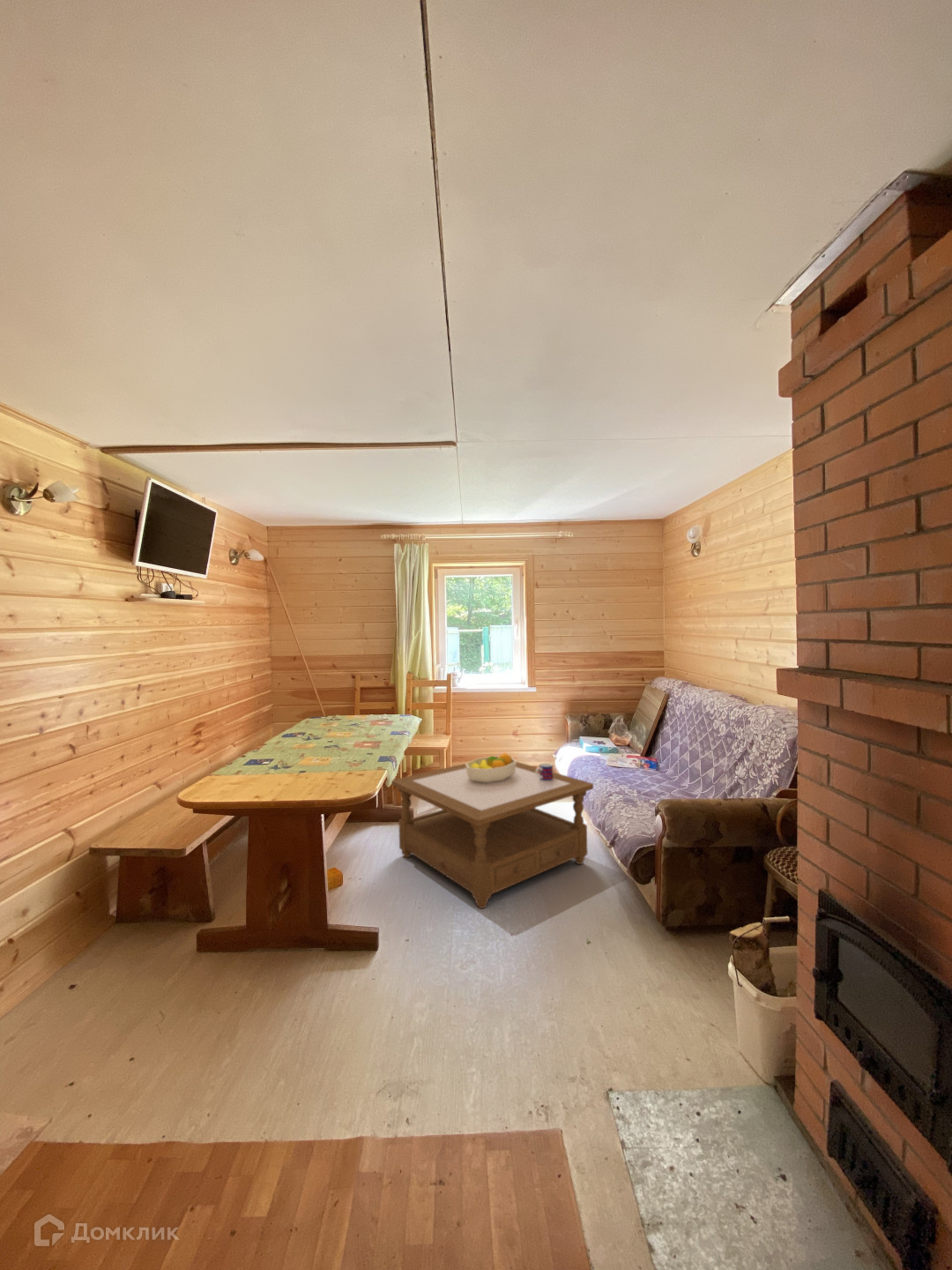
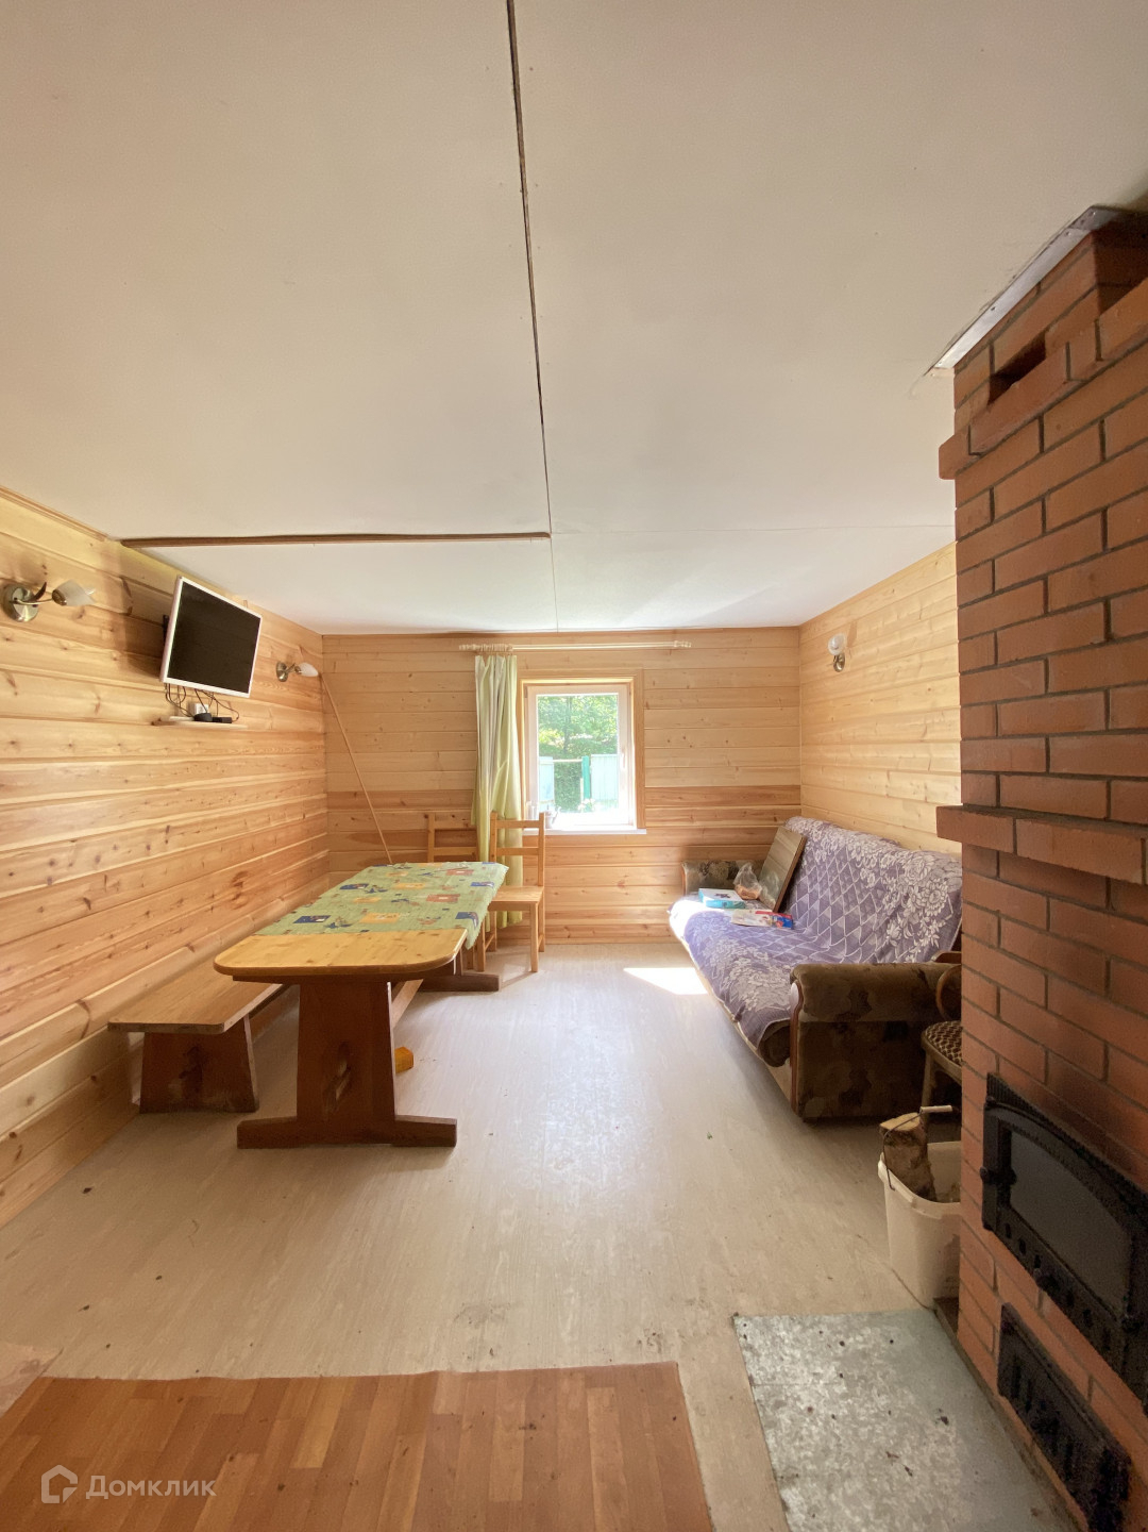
- coffee table [390,761,594,909]
- fruit bowl [465,751,517,783]
- mug [536,762,554,781]
